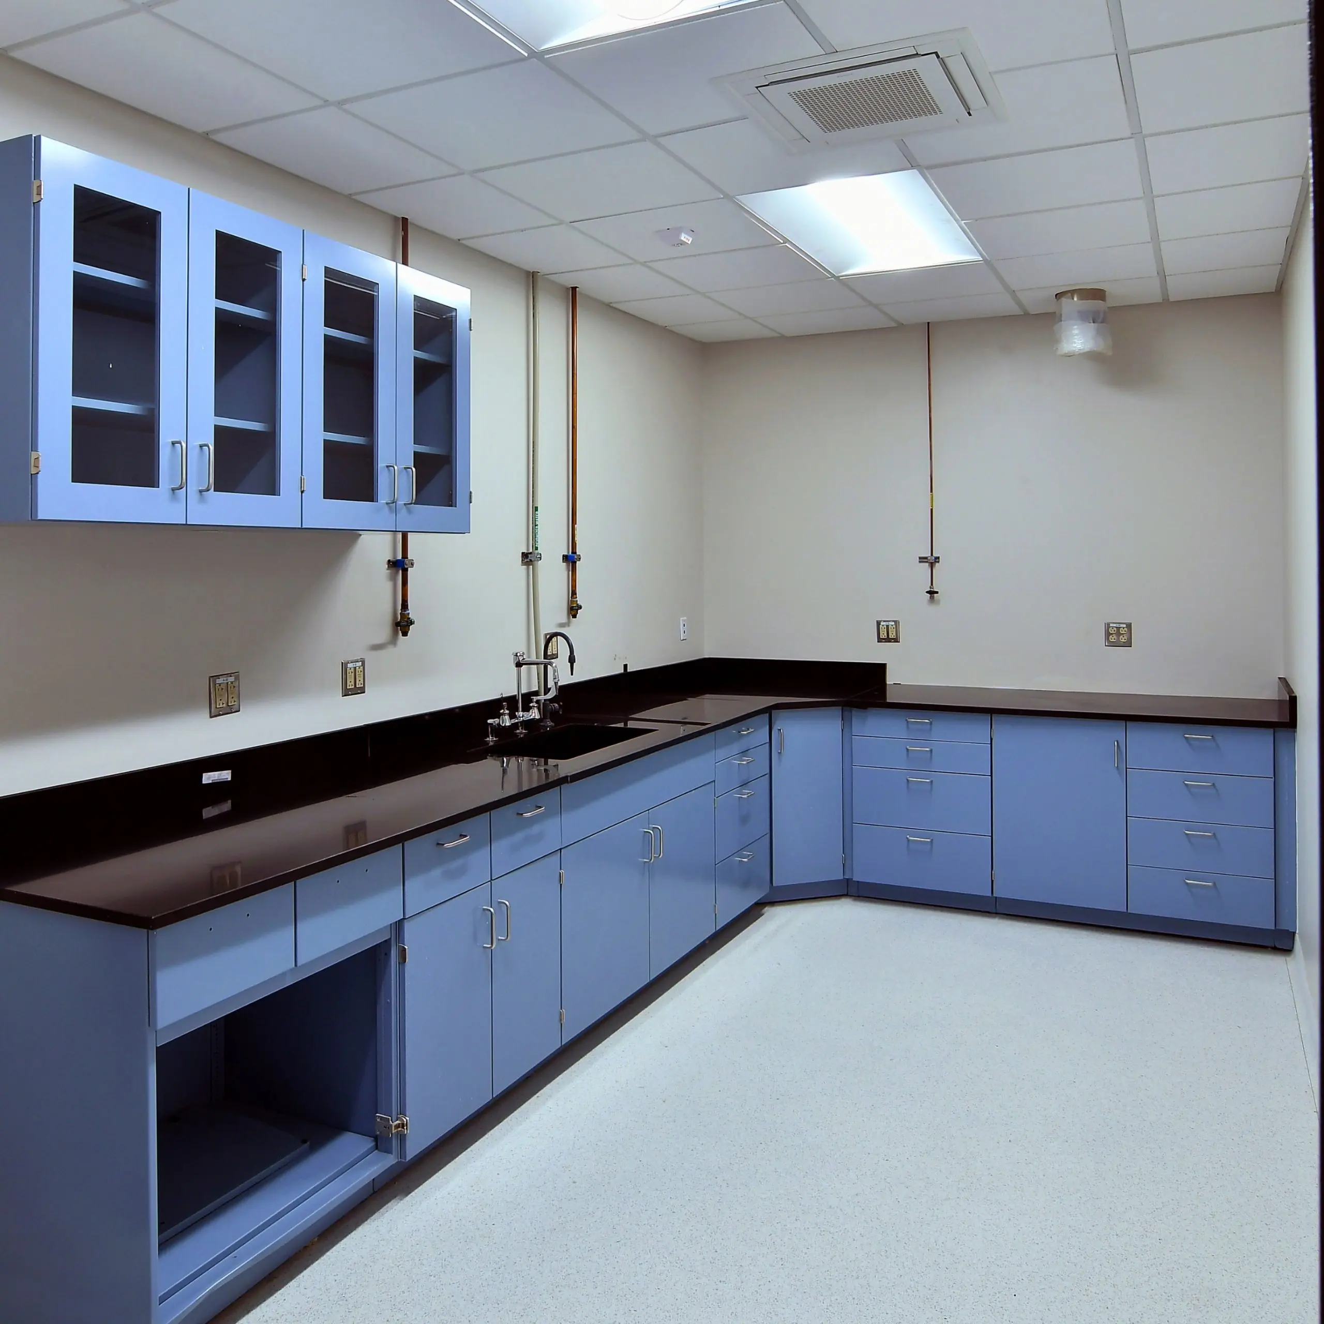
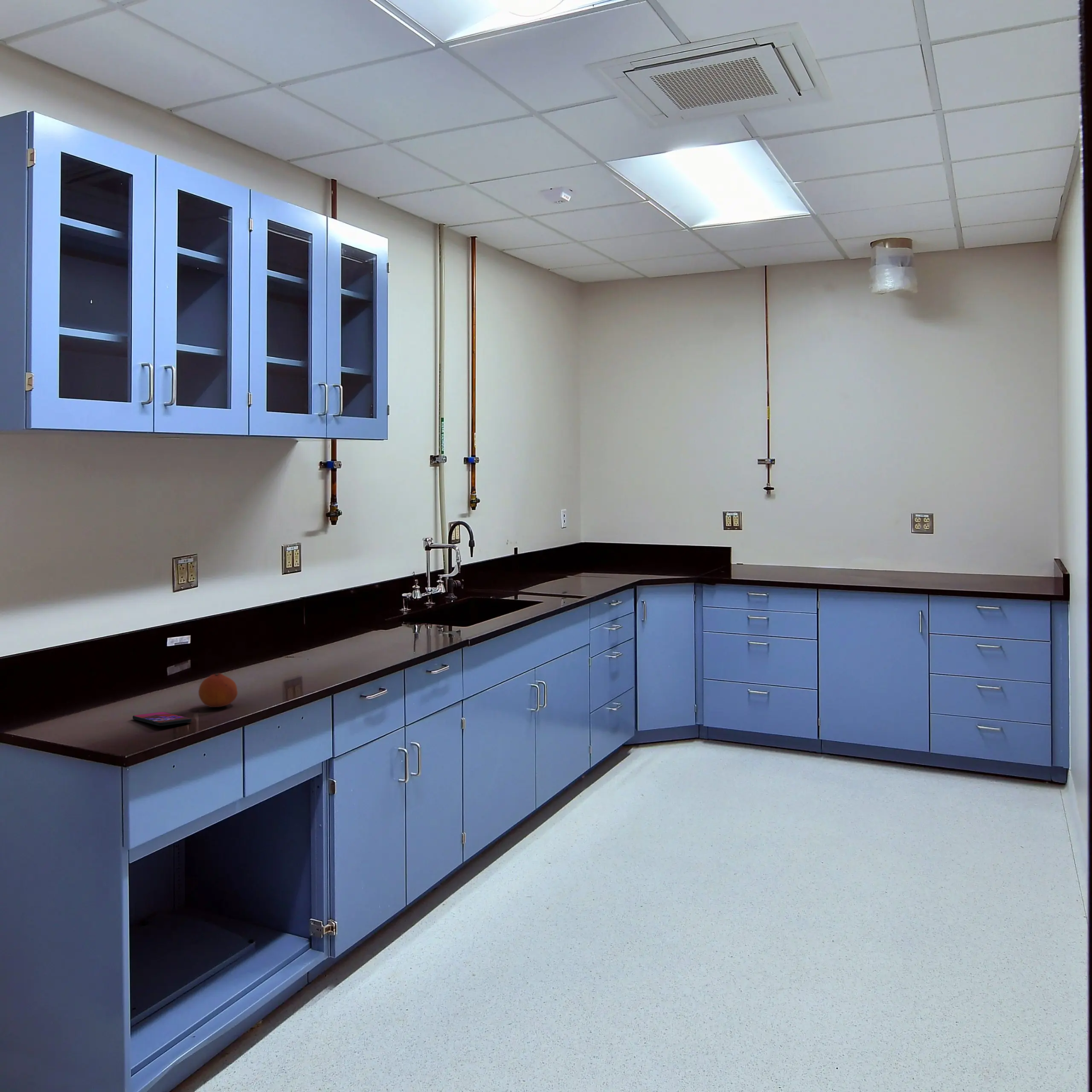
+ smartphone [132,712,192,726]
+ fruit [198,673,238,708]
